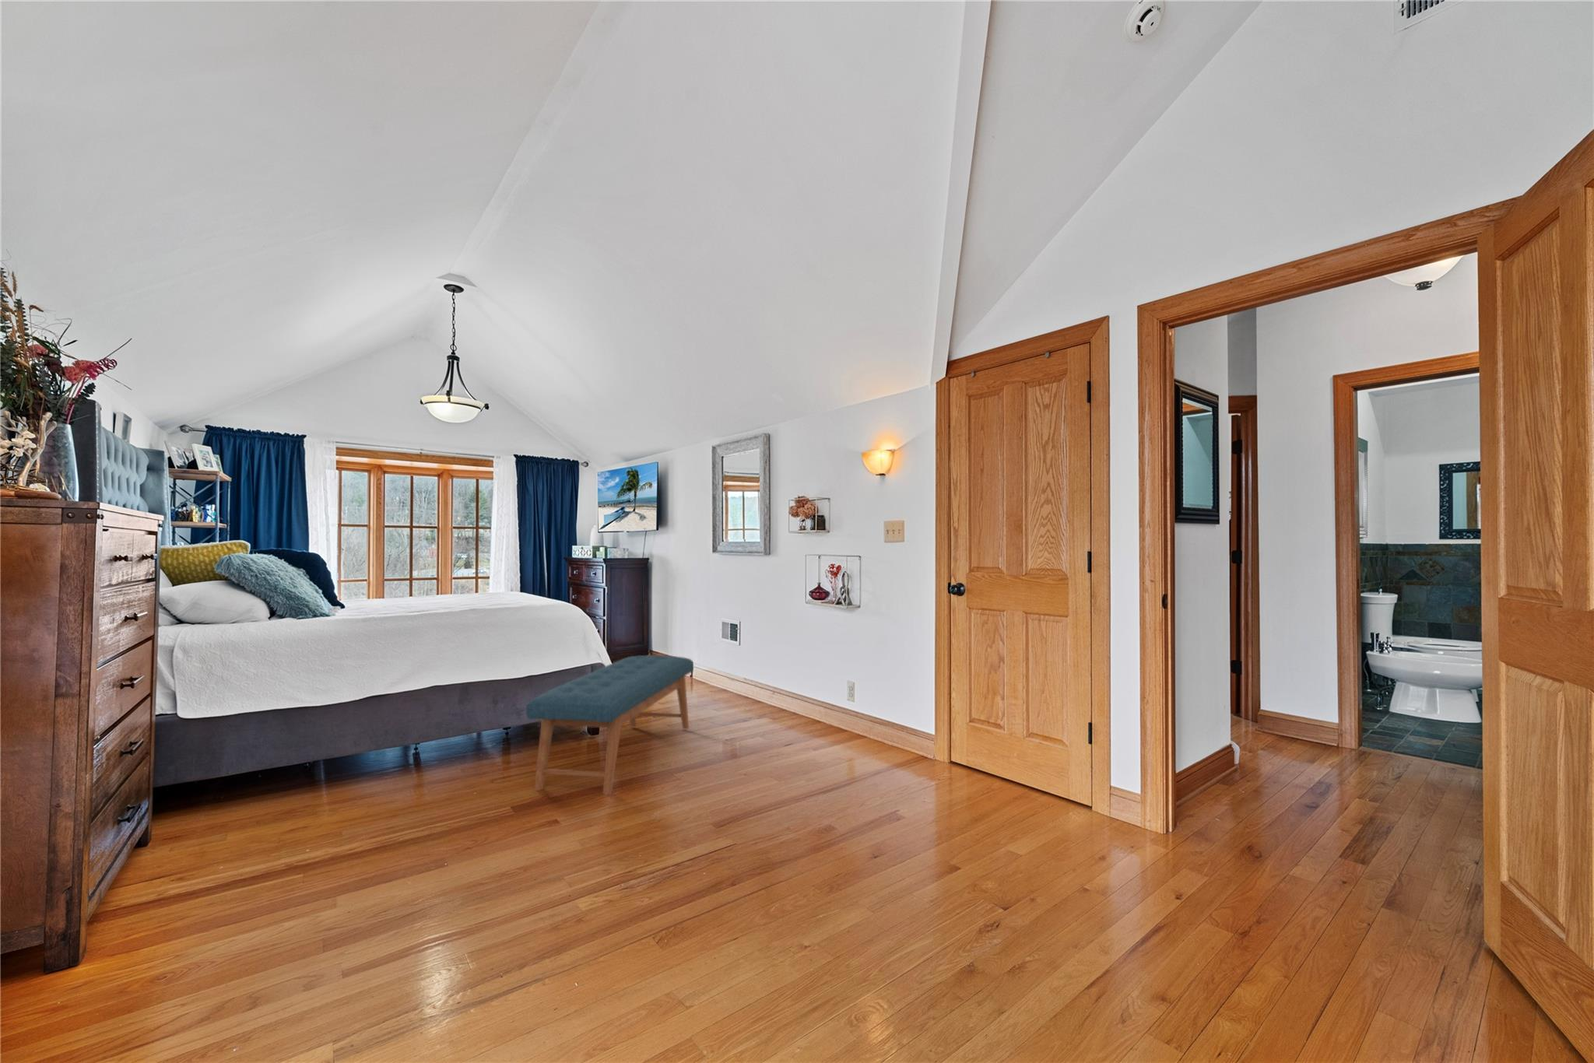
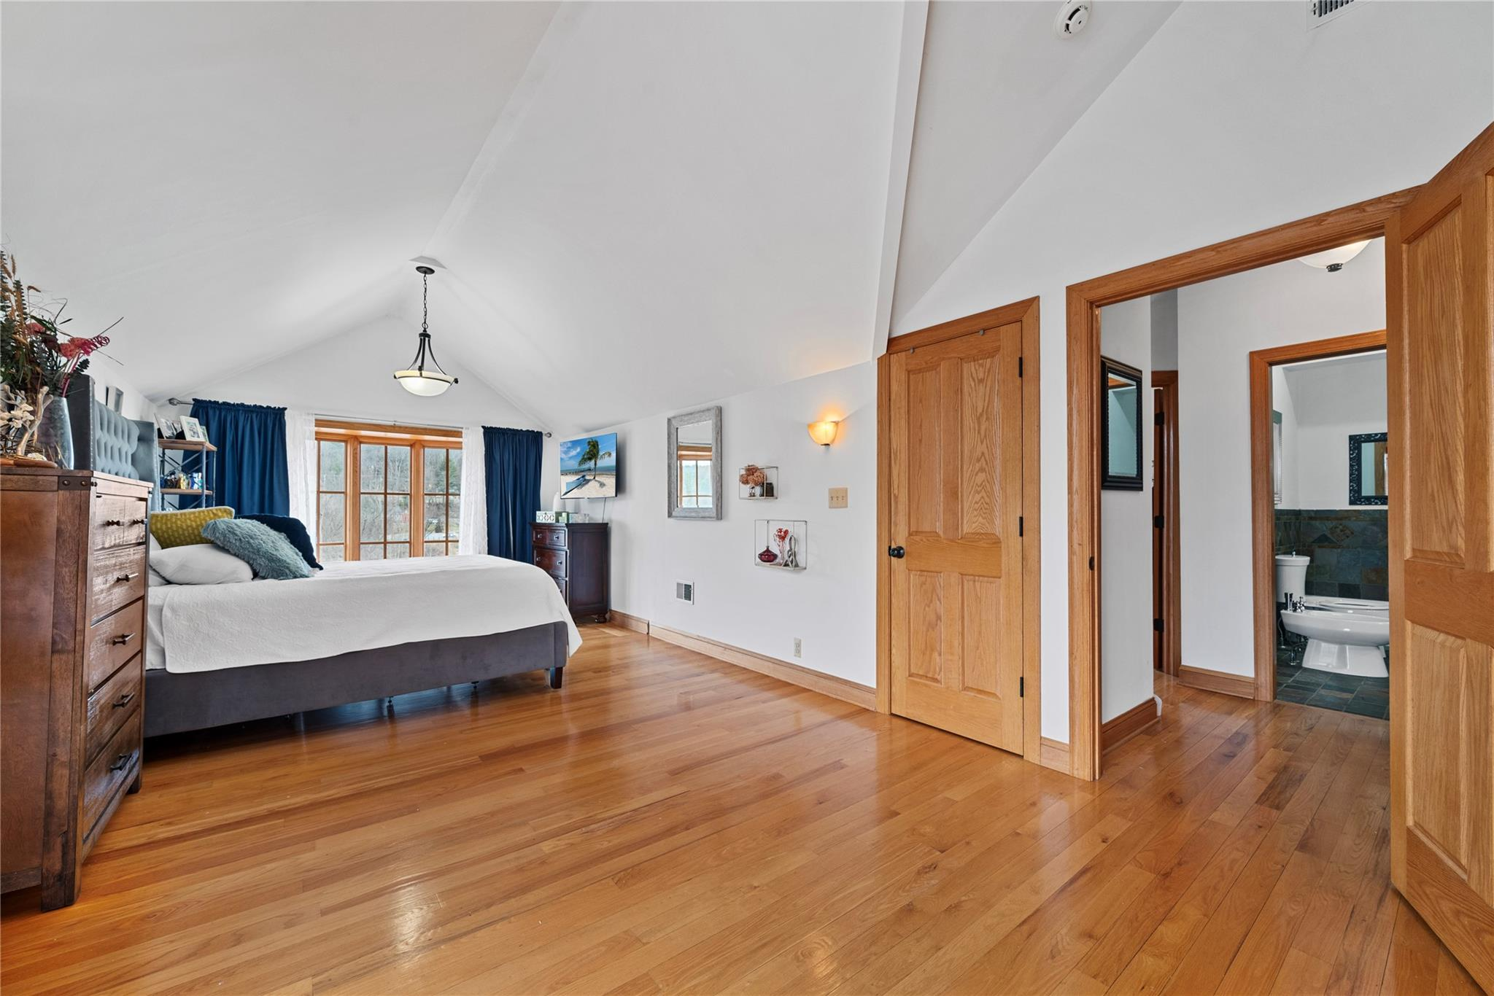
- bench [525,655,694,796]
